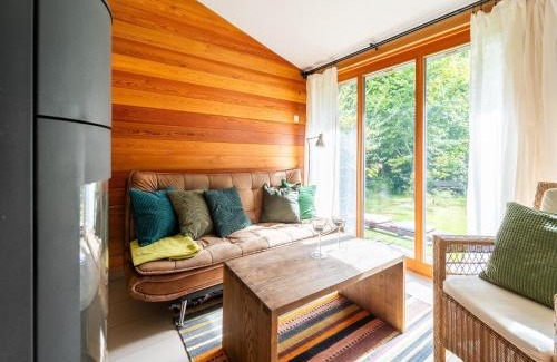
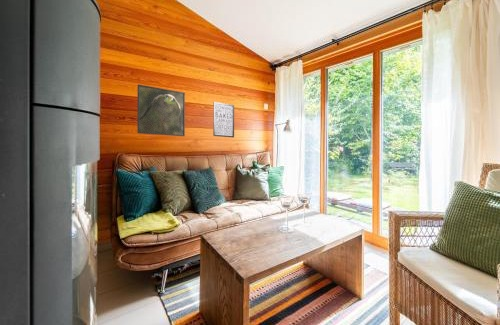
+ wall art [212,101,235,139]
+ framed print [136,84,186,137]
